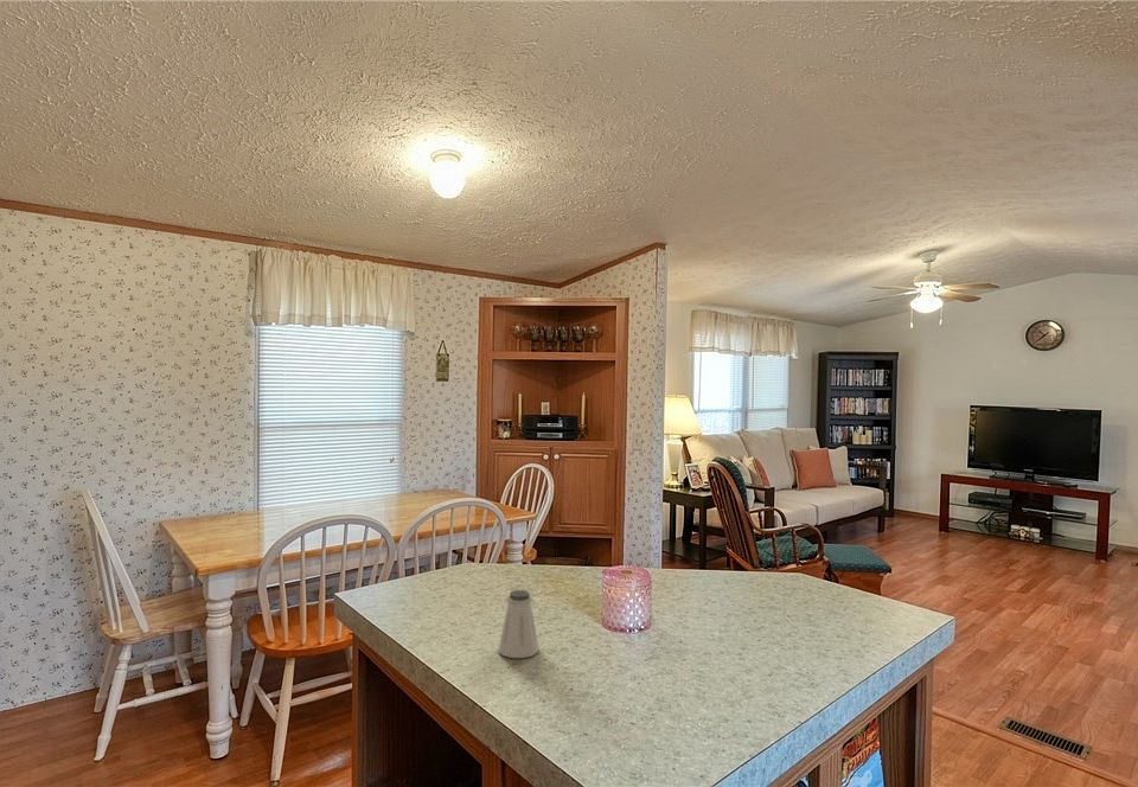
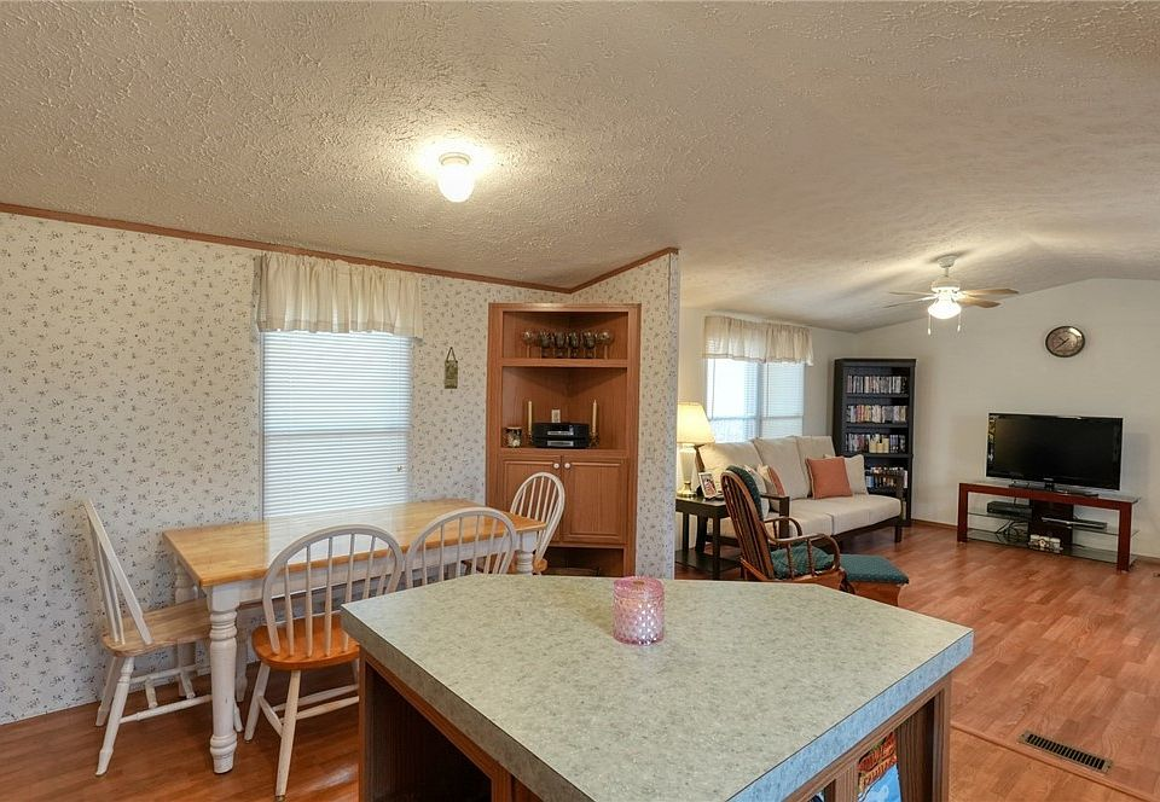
- saltshaker [497,589,539,659]
